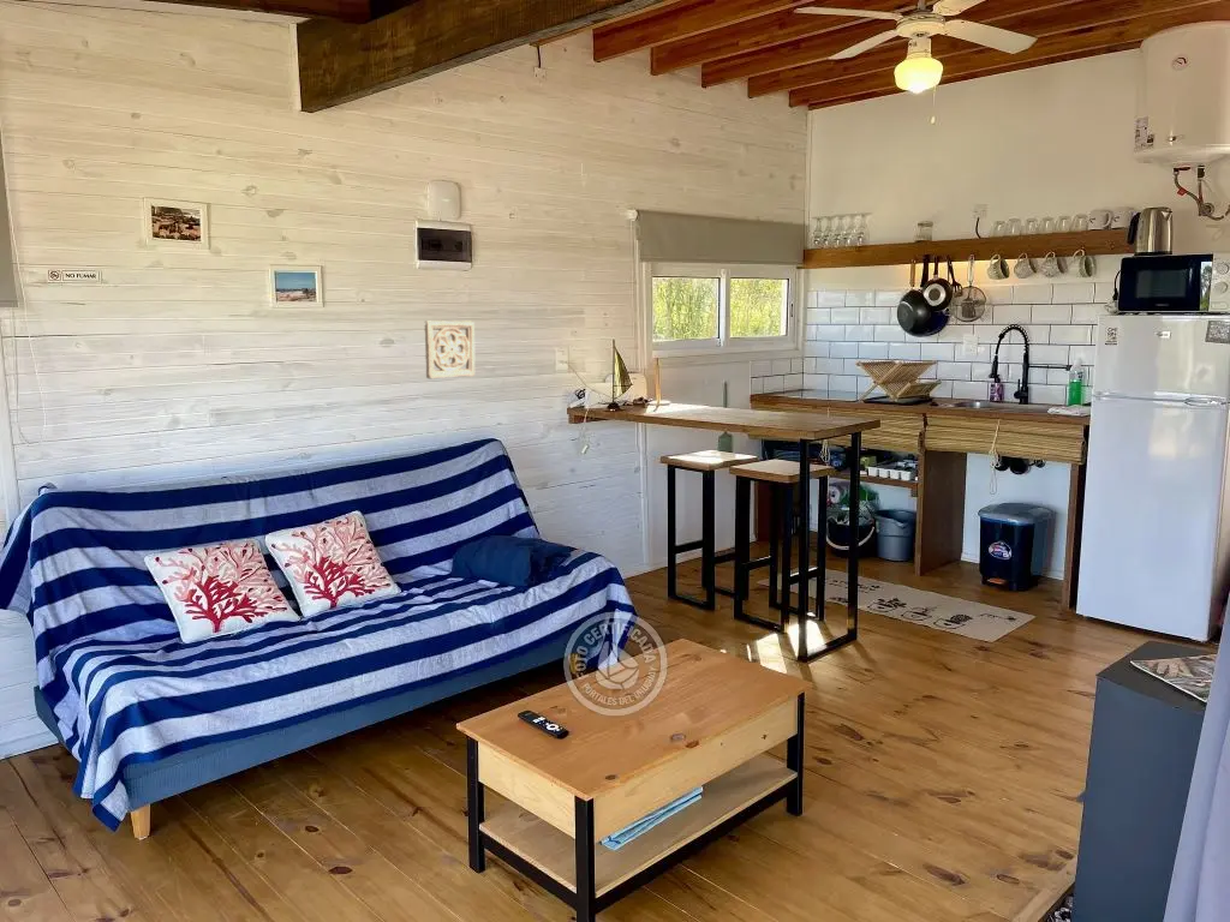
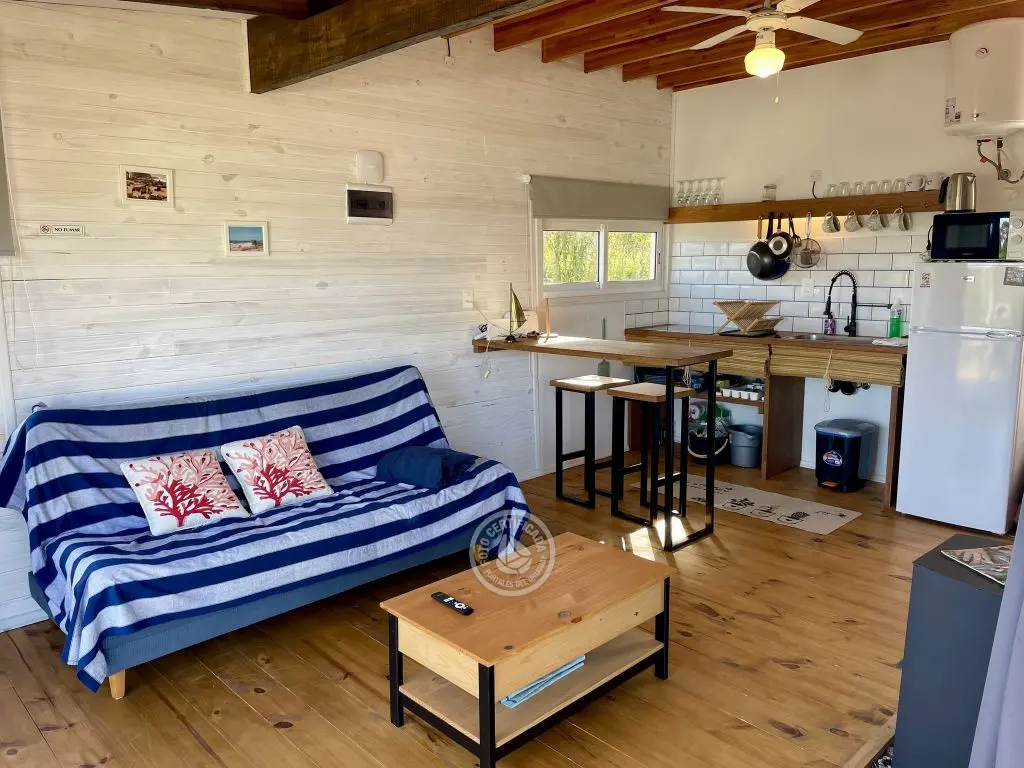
- wall ornament [424,319,476,379]
